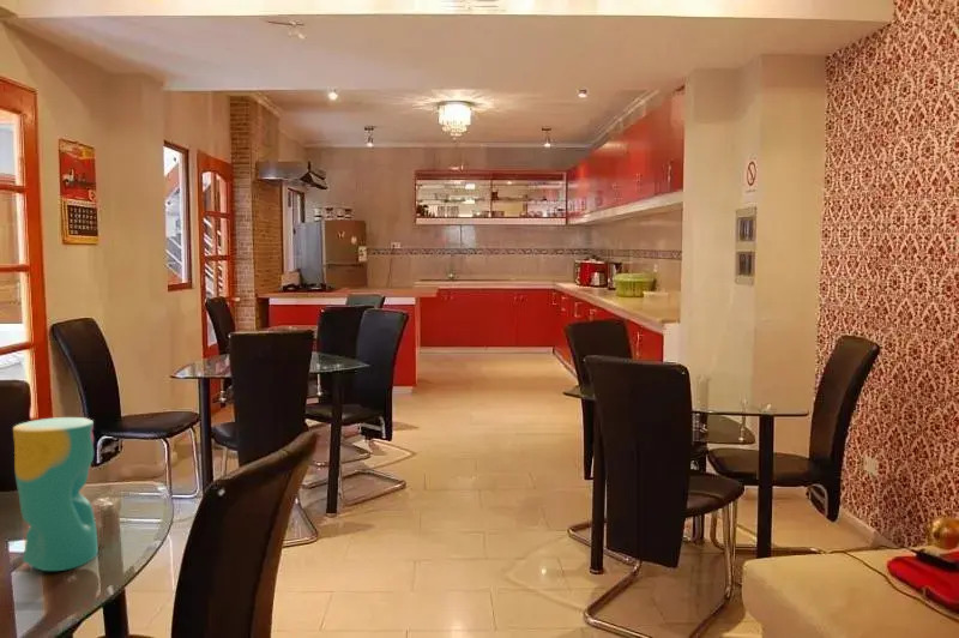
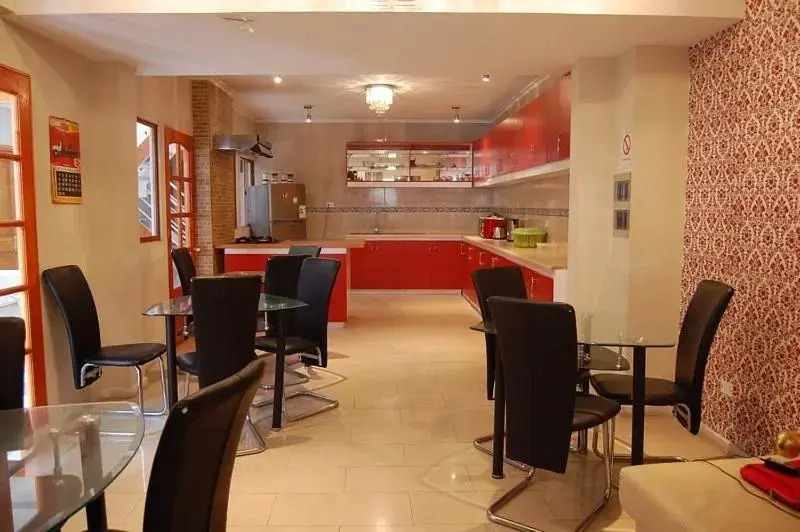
- decorative vase [12,416,99,572]
